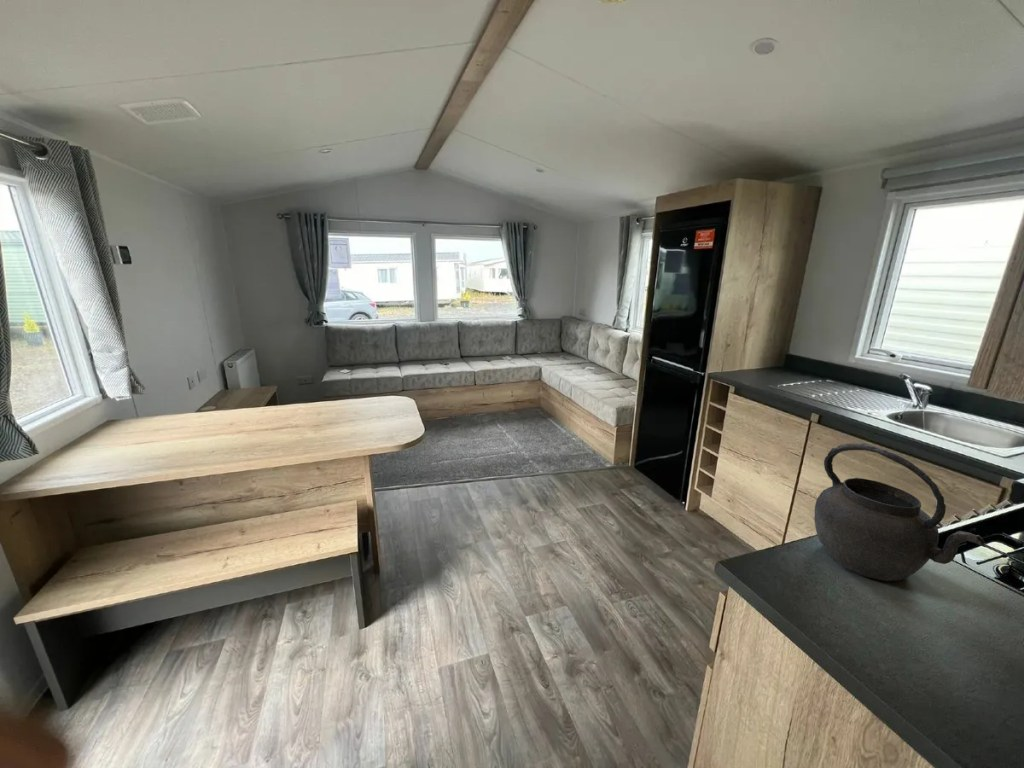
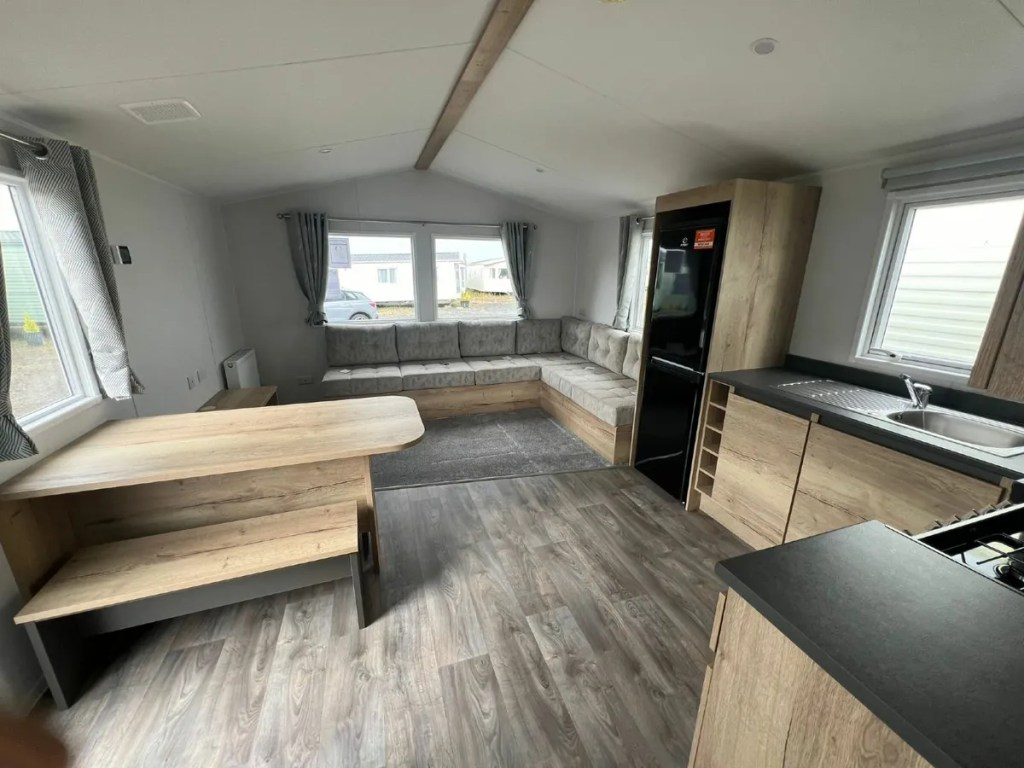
- kettle [814,442,986,582]
